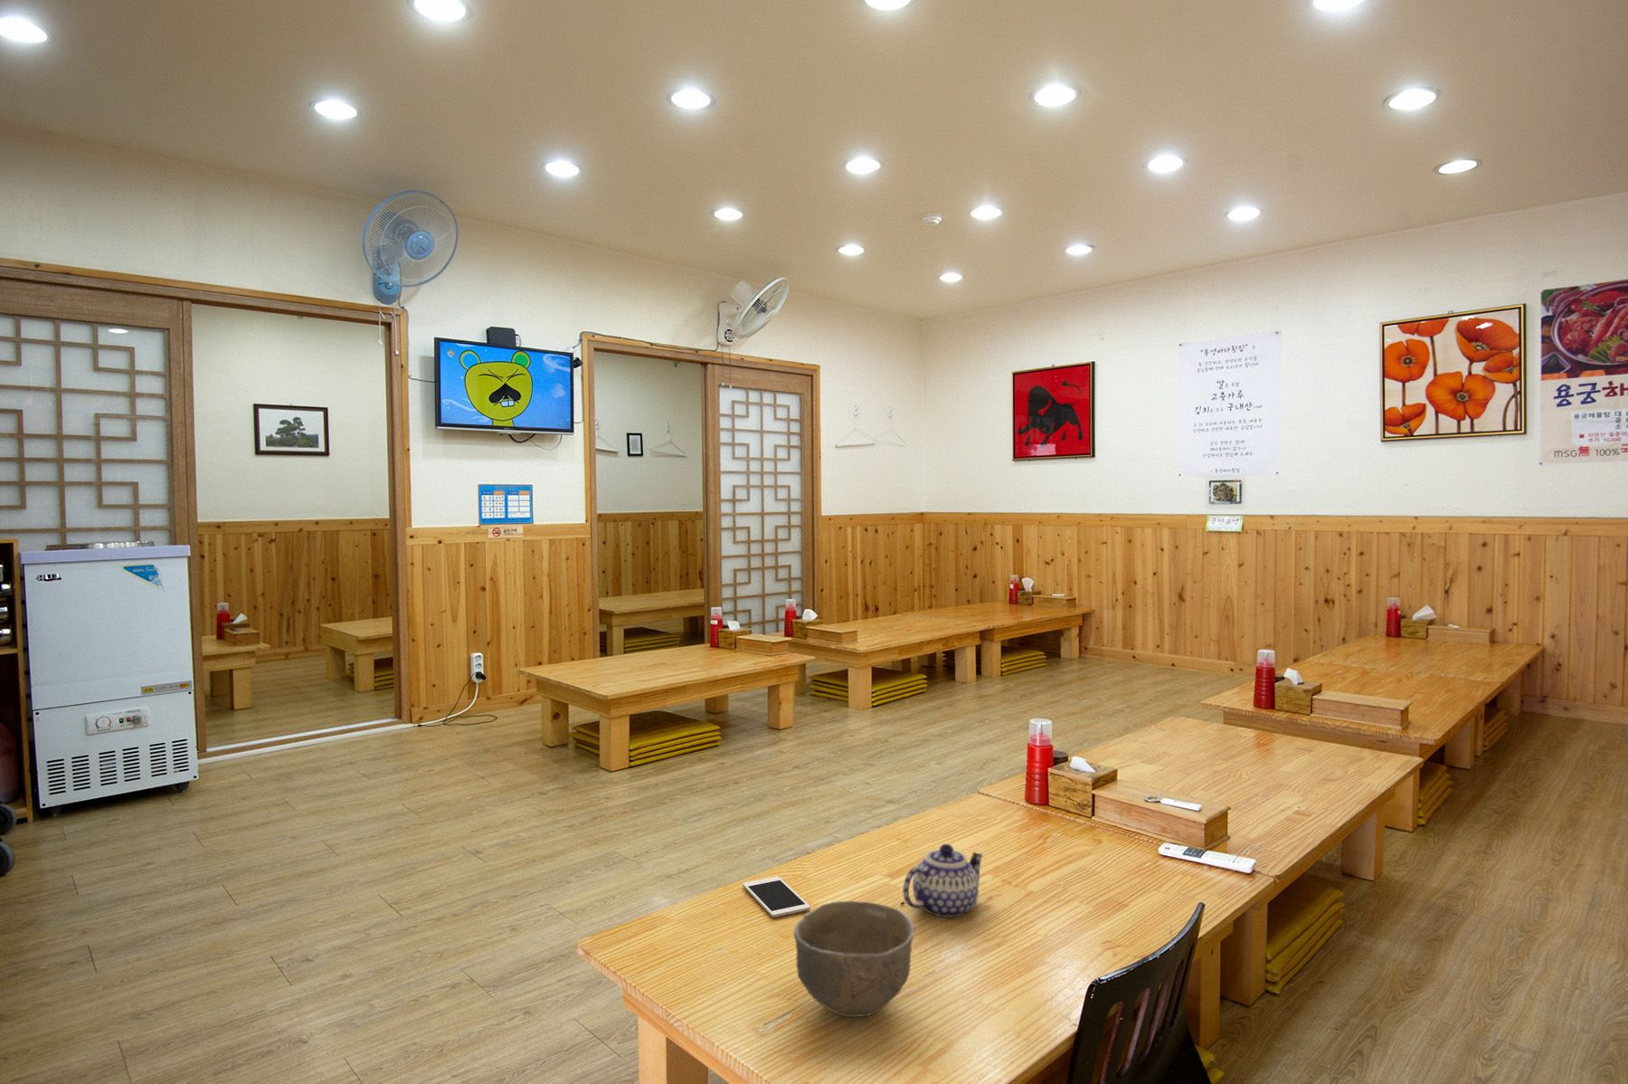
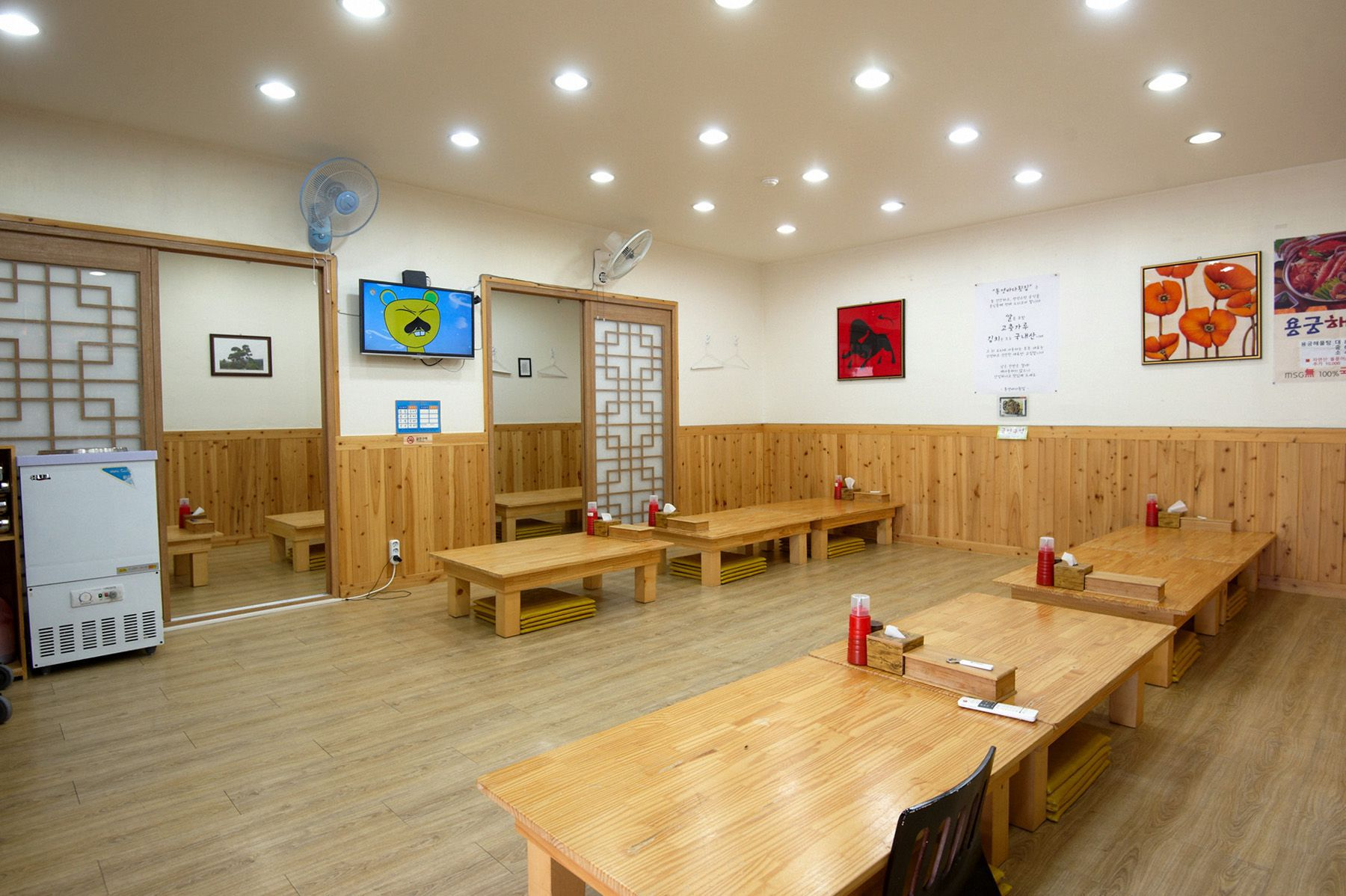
- bowl [793,900,916,1017]
- cell phone [741,876,812,918]
- teapot [902,842,985,918]
